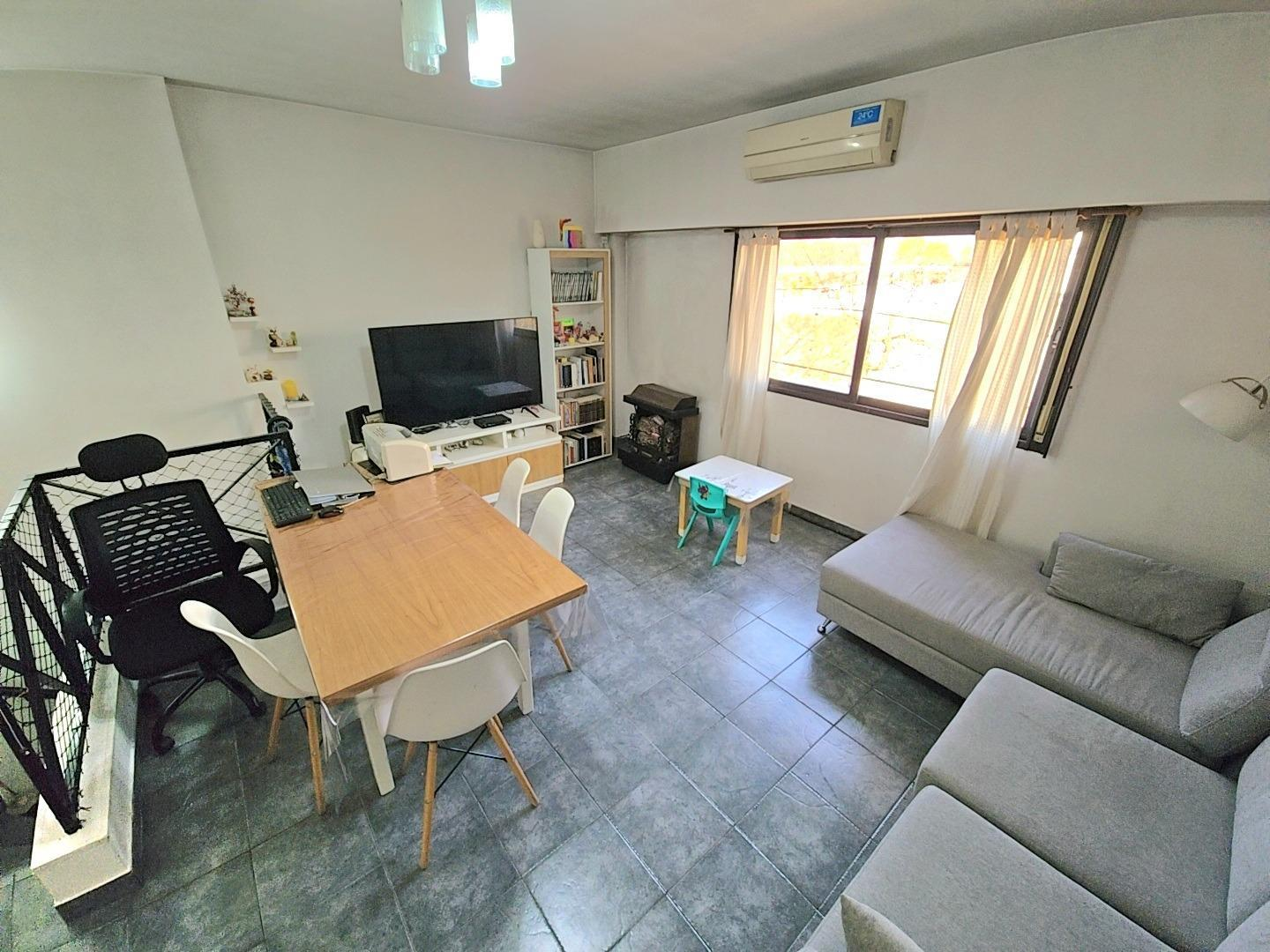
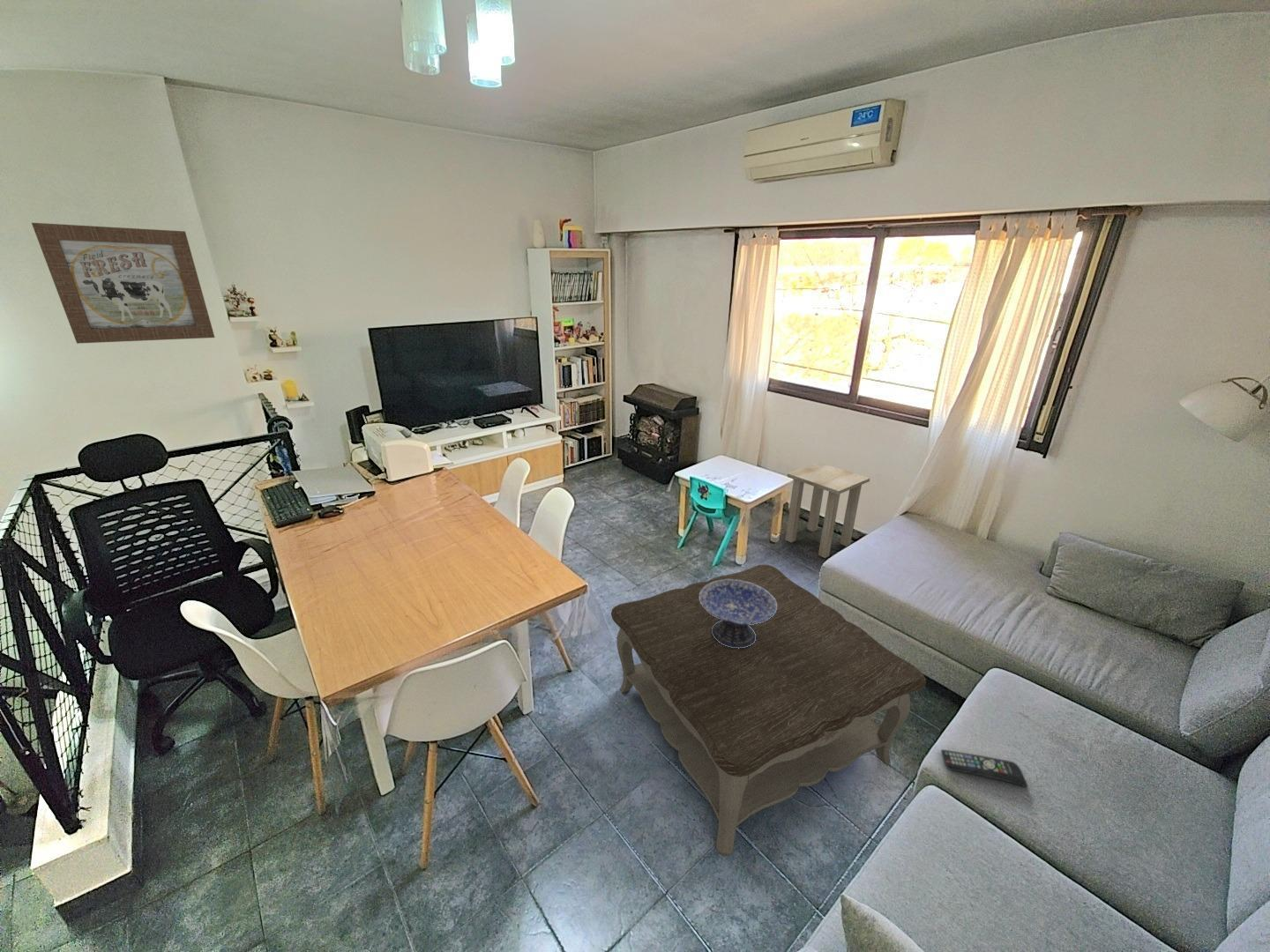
+ side table [785,462,871,559]
+ decorative bowl [699,579,777,649]
+ remote control [940,748,1028,788]
+ coffee table [610,564,927,857]
+ wall art [31,222,215,345]
